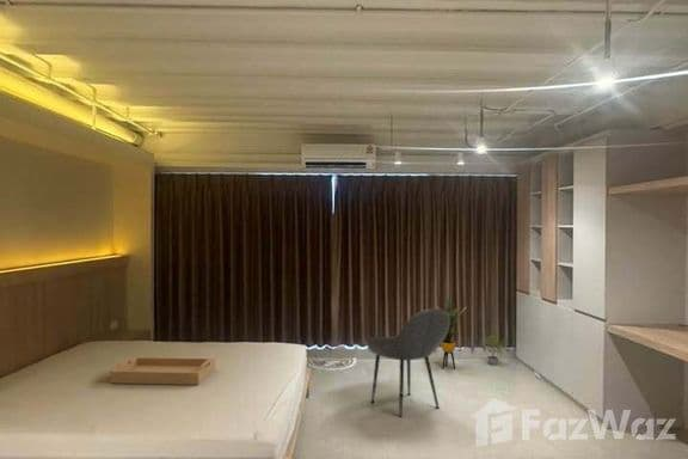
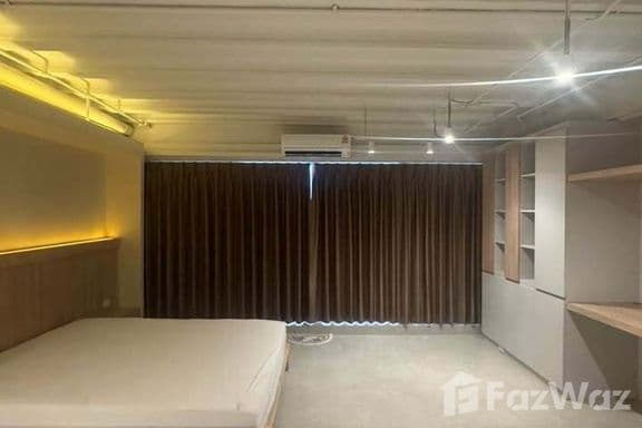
- serving tray [110,356,216,386]
- potted plant [483,333,508,366]
- armchair [366,308,449,418]
- house plant [435,295,466,371]
